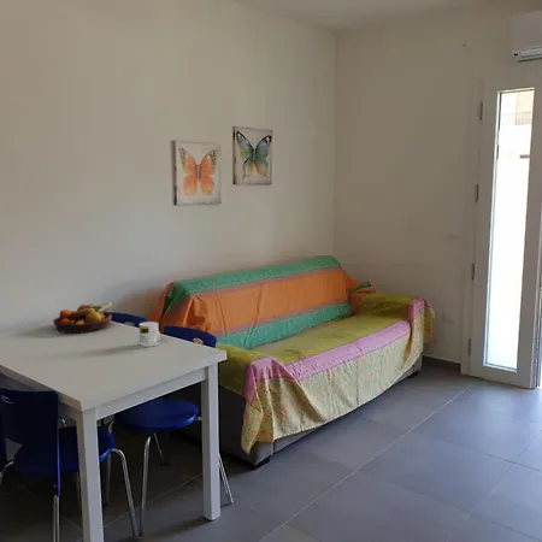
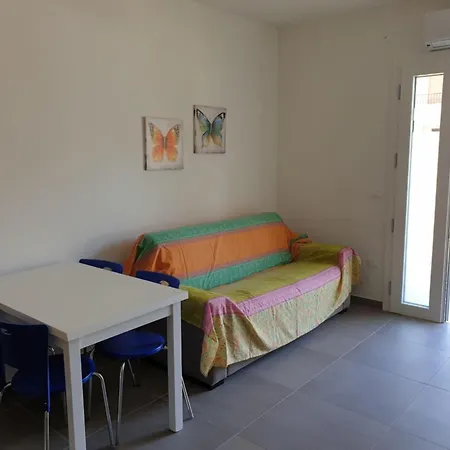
- mug [139,320,161,348]
- fruit bowl [52,301,113,335]
